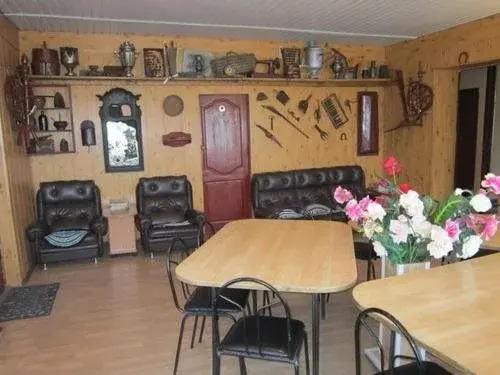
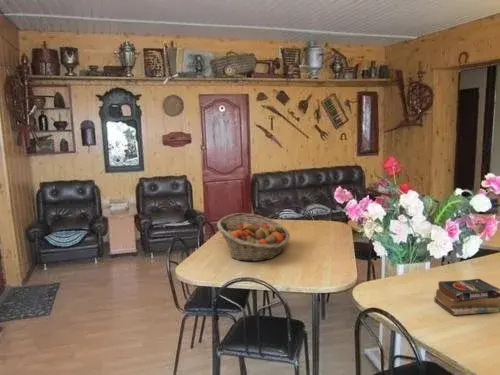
+ fruit basket [216,212,291,262]
+ book [433,278,500,316]
